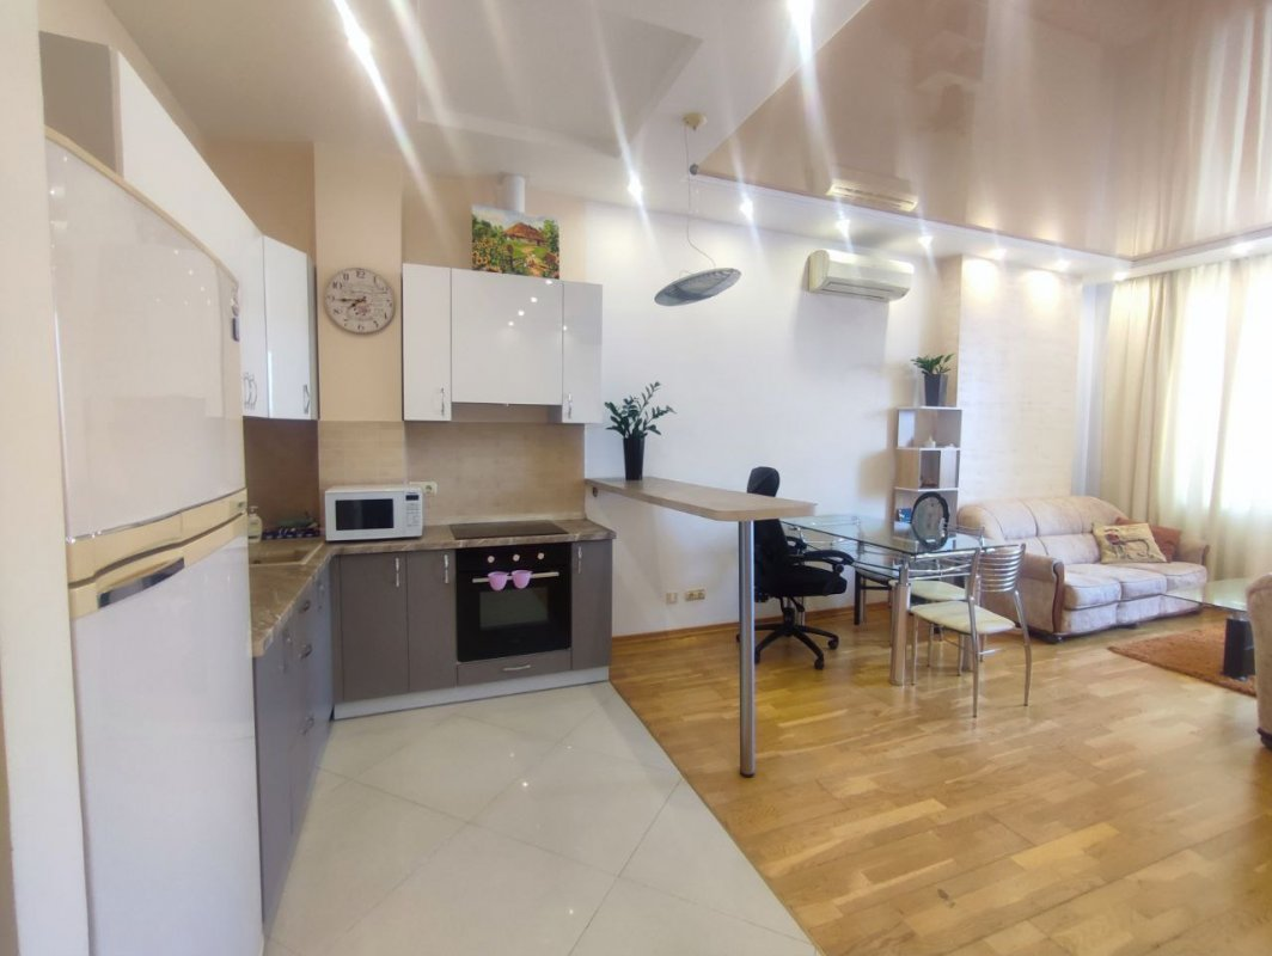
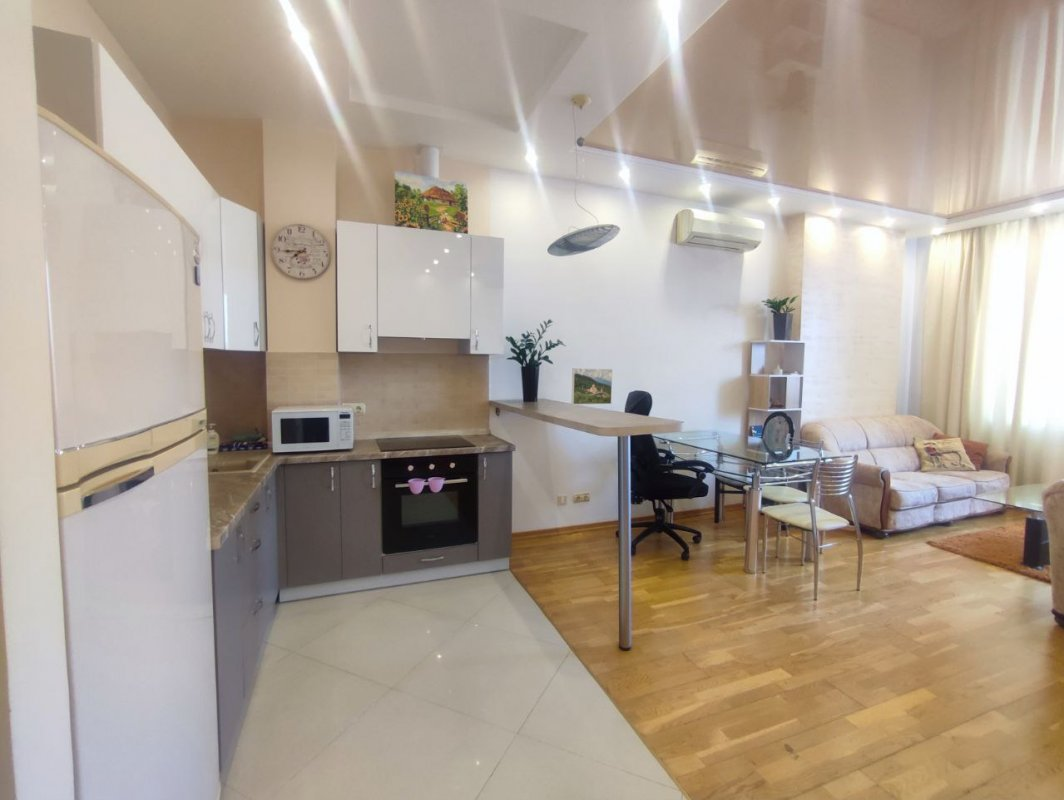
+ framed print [571,367,613,406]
